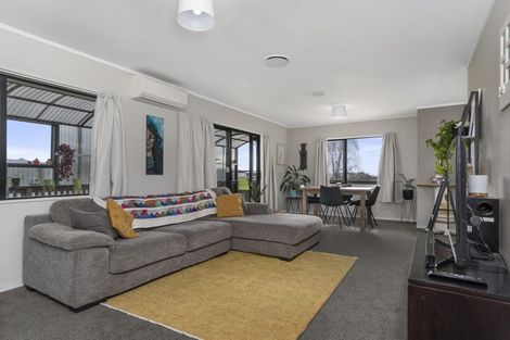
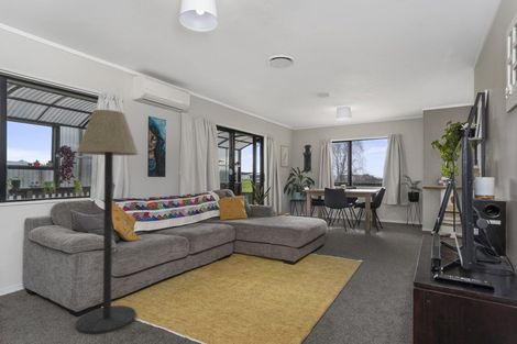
+ floor lamp [75,109,140,335]
